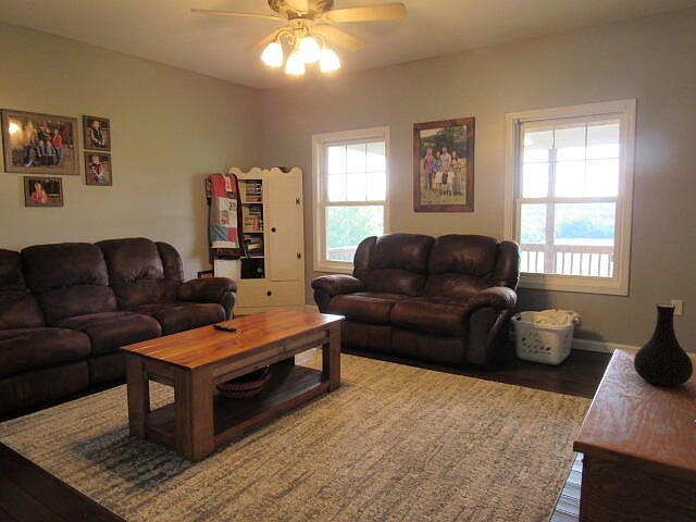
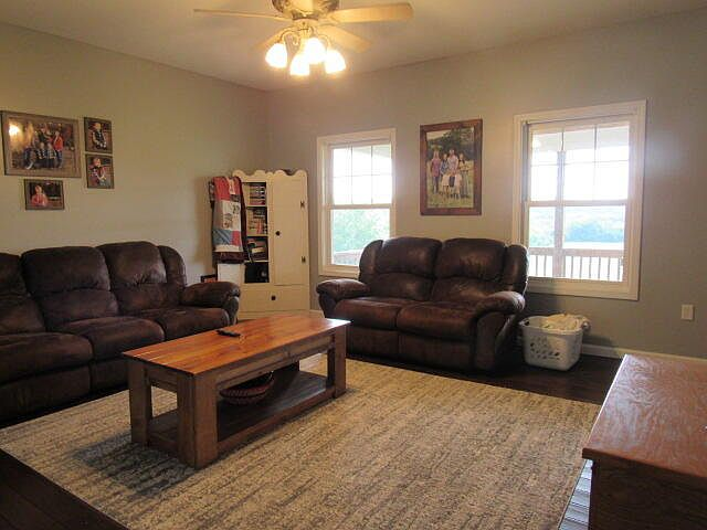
- vase [633,303,694,387]
